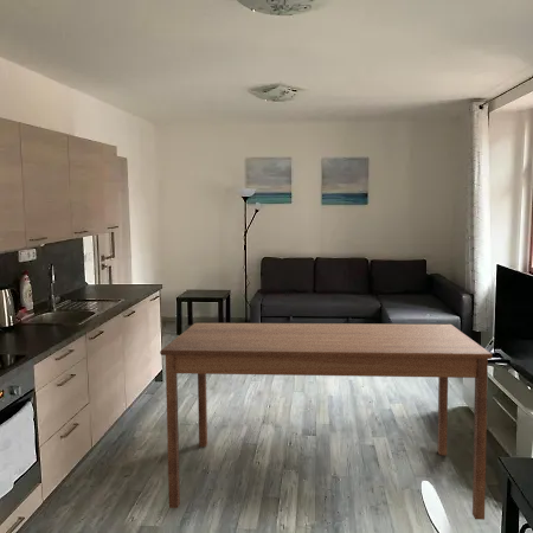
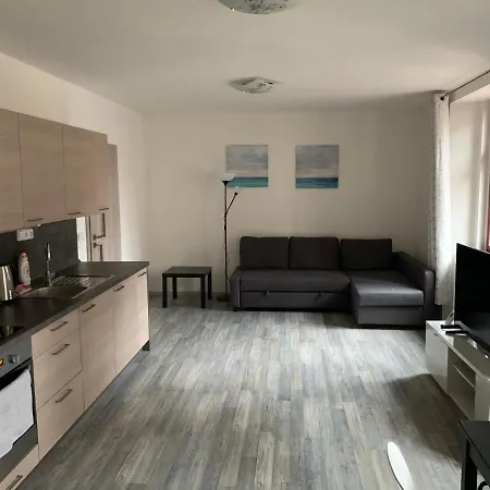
- dining table [159,322,494,521]
